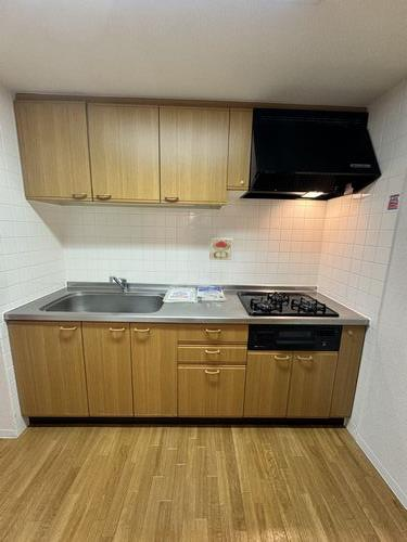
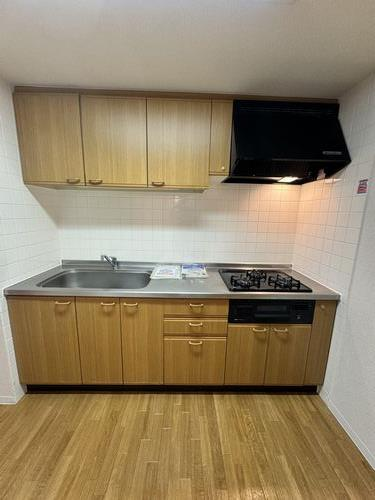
- decorative tile [208,236,234,261]
